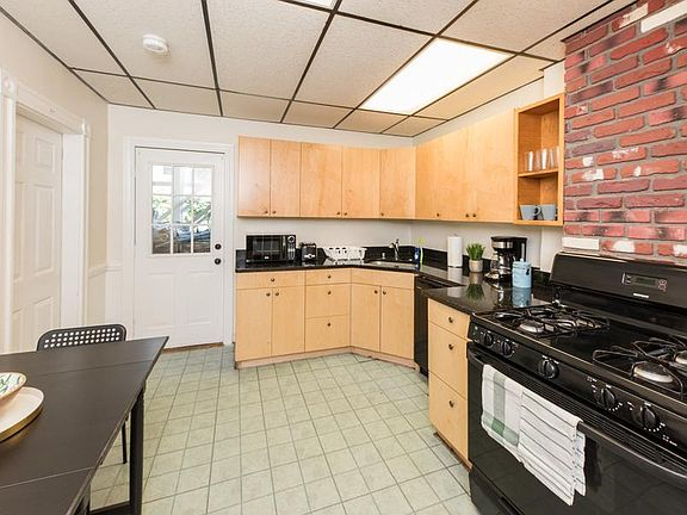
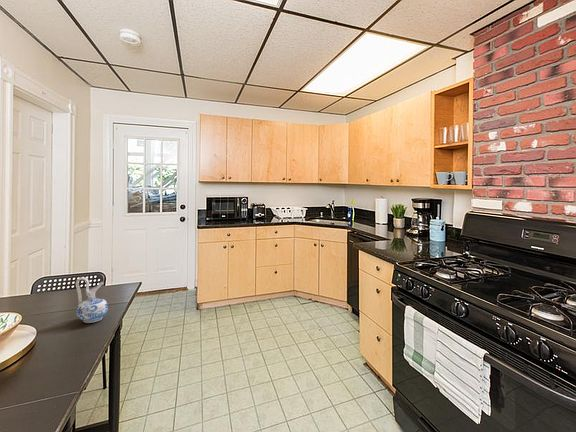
+ ceramic pitcher [75,276,109,324]
